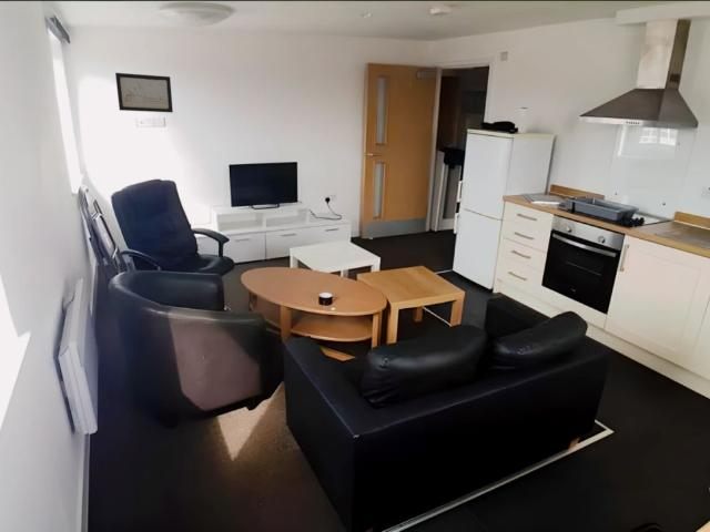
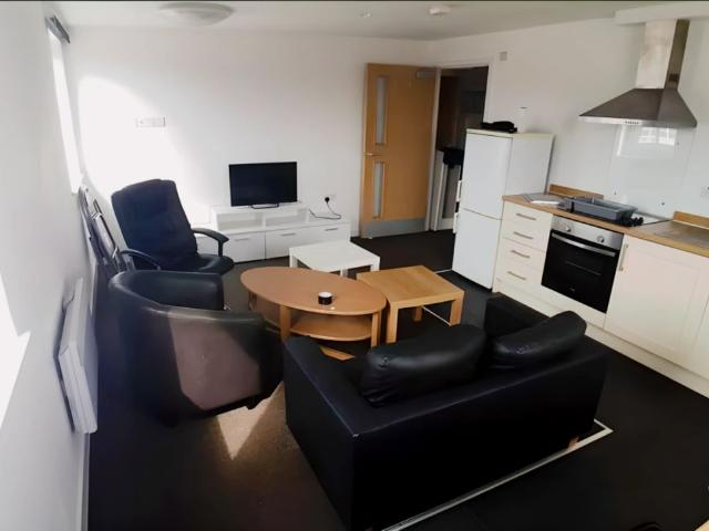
- wall art [114,72,174,113]
